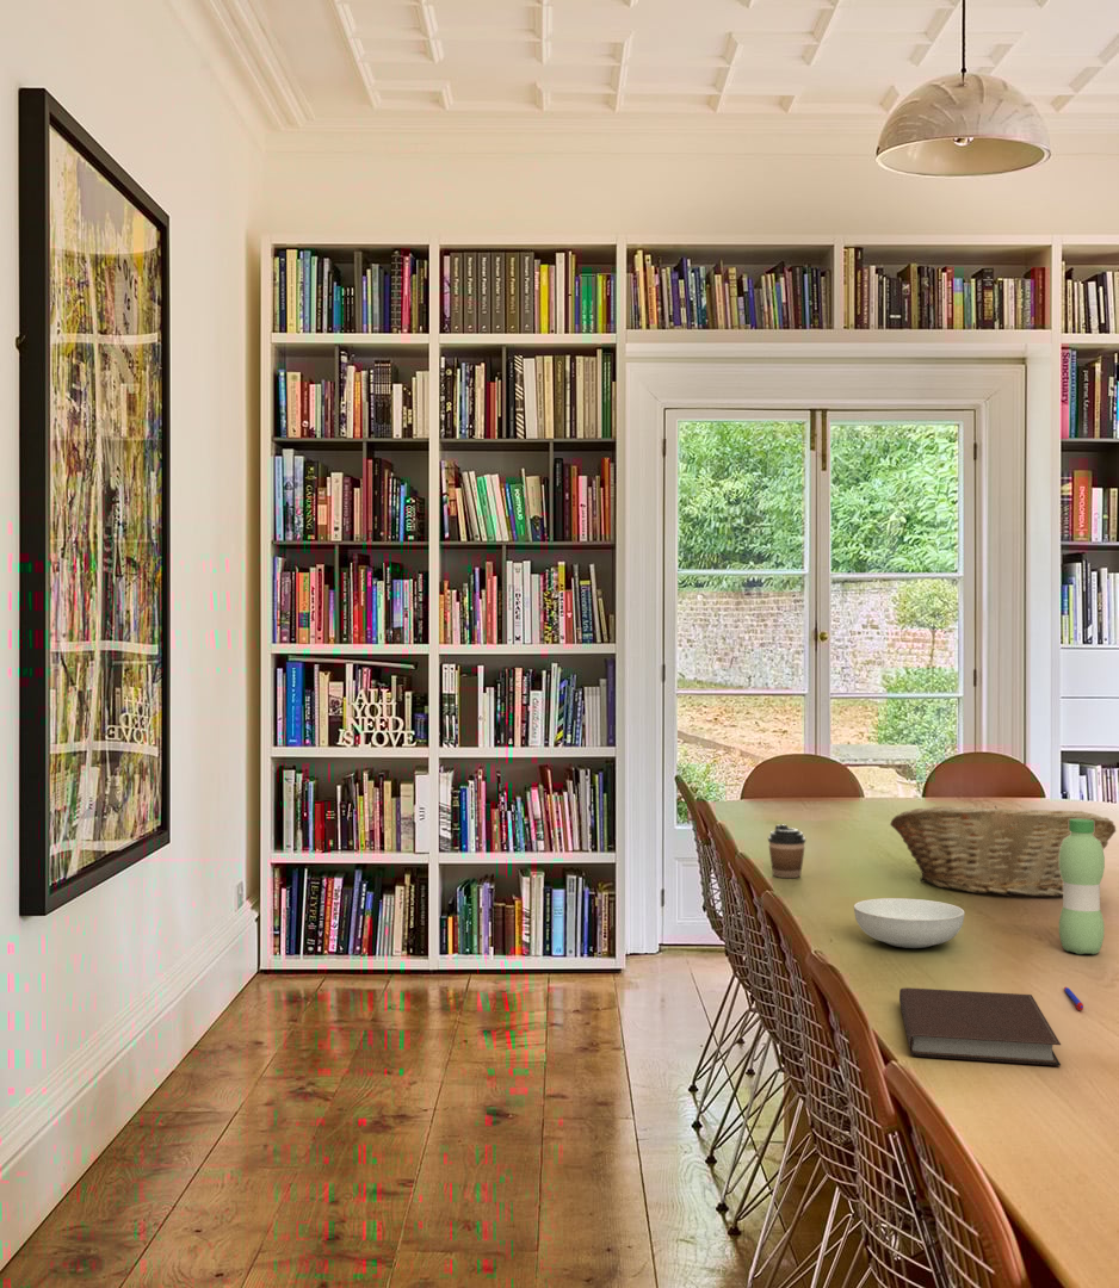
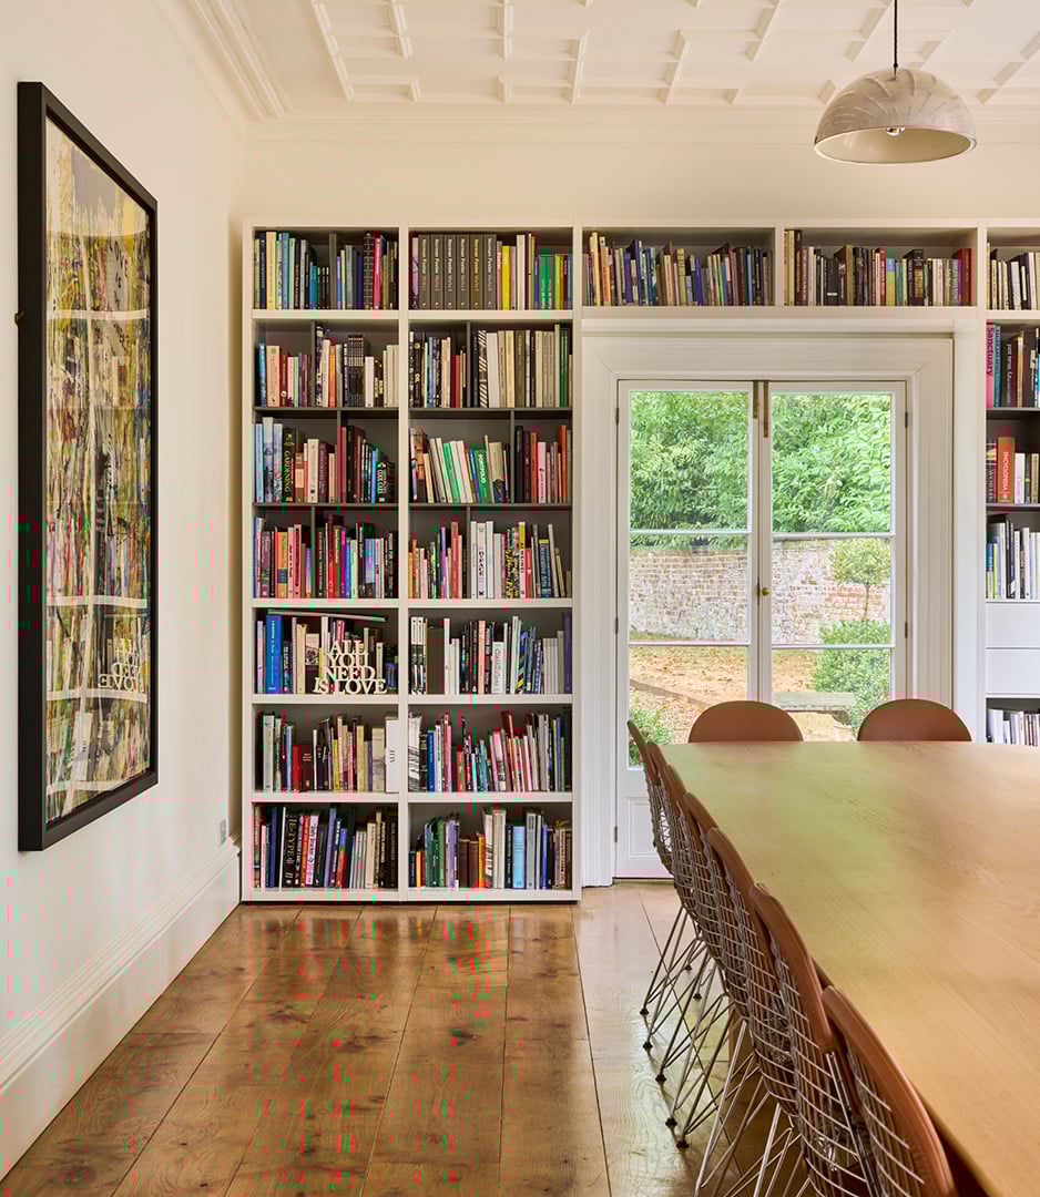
- fruit basket [889,805,1118,898]
- notebook [898,986,1062,1067]
- pen [1063,986,1084,1011]
- coffee cup [767,823,806,879]
- serving bowl [853,897,966,949]
- water bottle [1058,819,1106,955]
